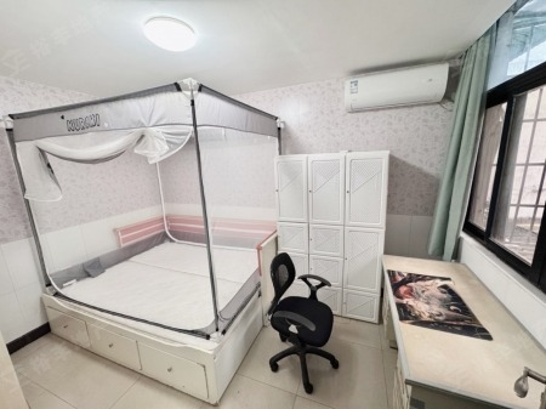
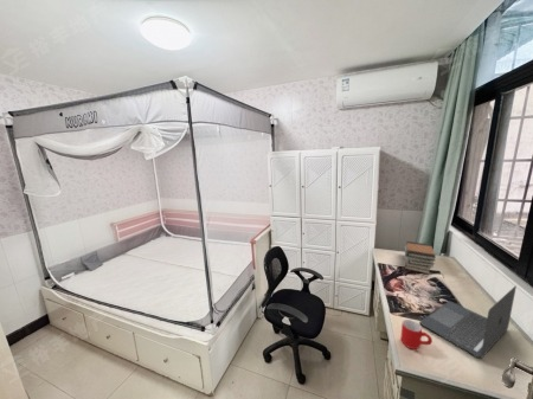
+ book stack [404,240,437,275]
+ laptop [418,285,518,360]
+ mug [399,318,434,350]
